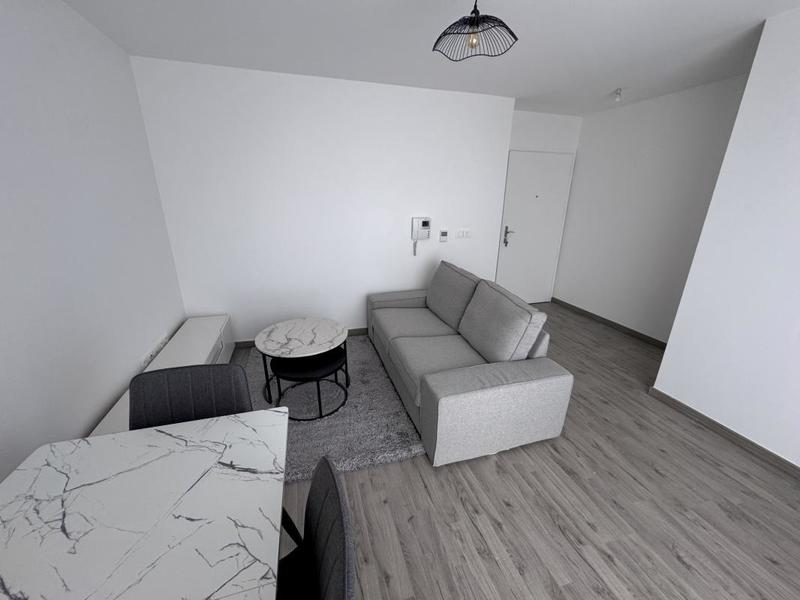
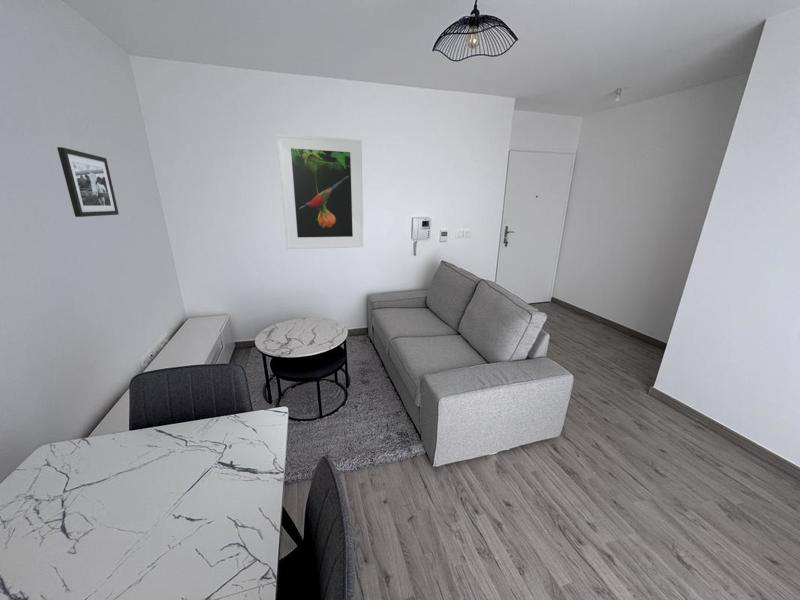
+ picture frame [56,146,120,218]
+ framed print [276,133,365,250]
